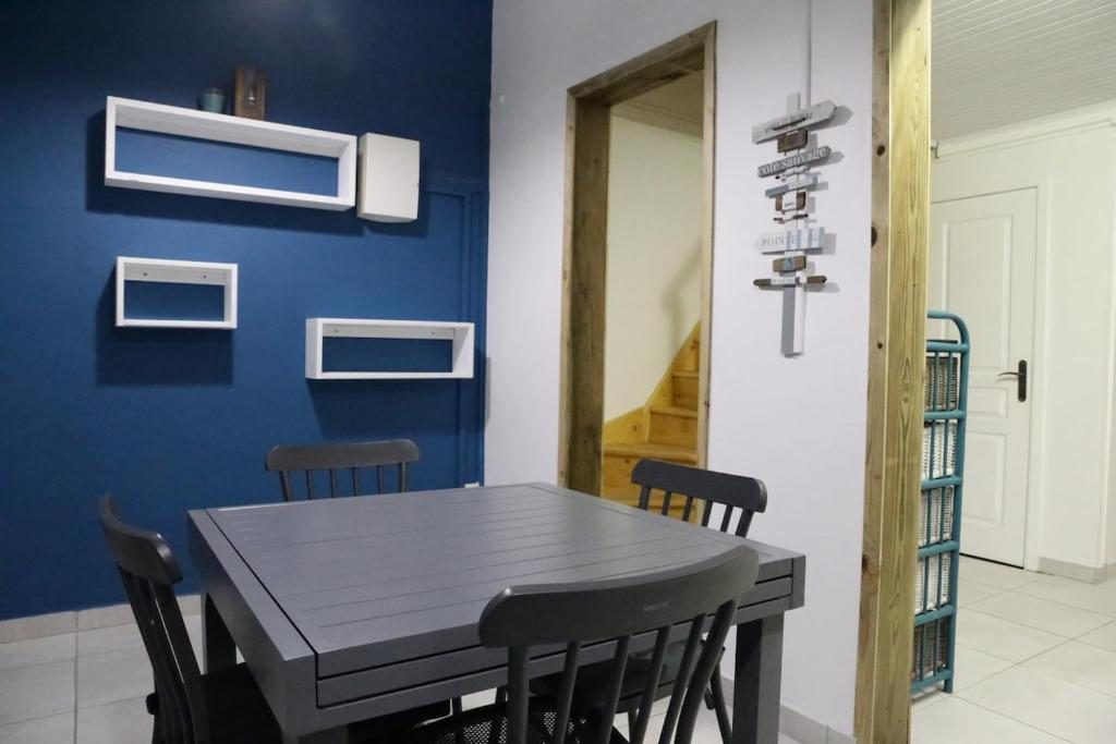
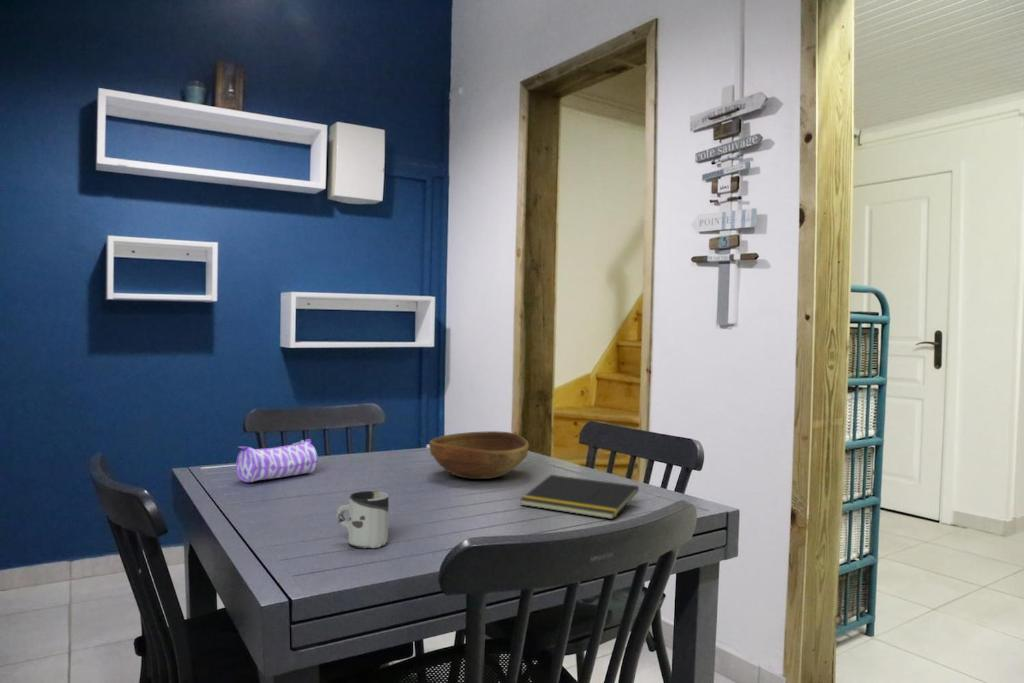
+ notepad [519,474,640,520]
+ pencil case [235,438,319,483]
+ bowl [428,430,530,480]
+ cup [335,490,390,549]
